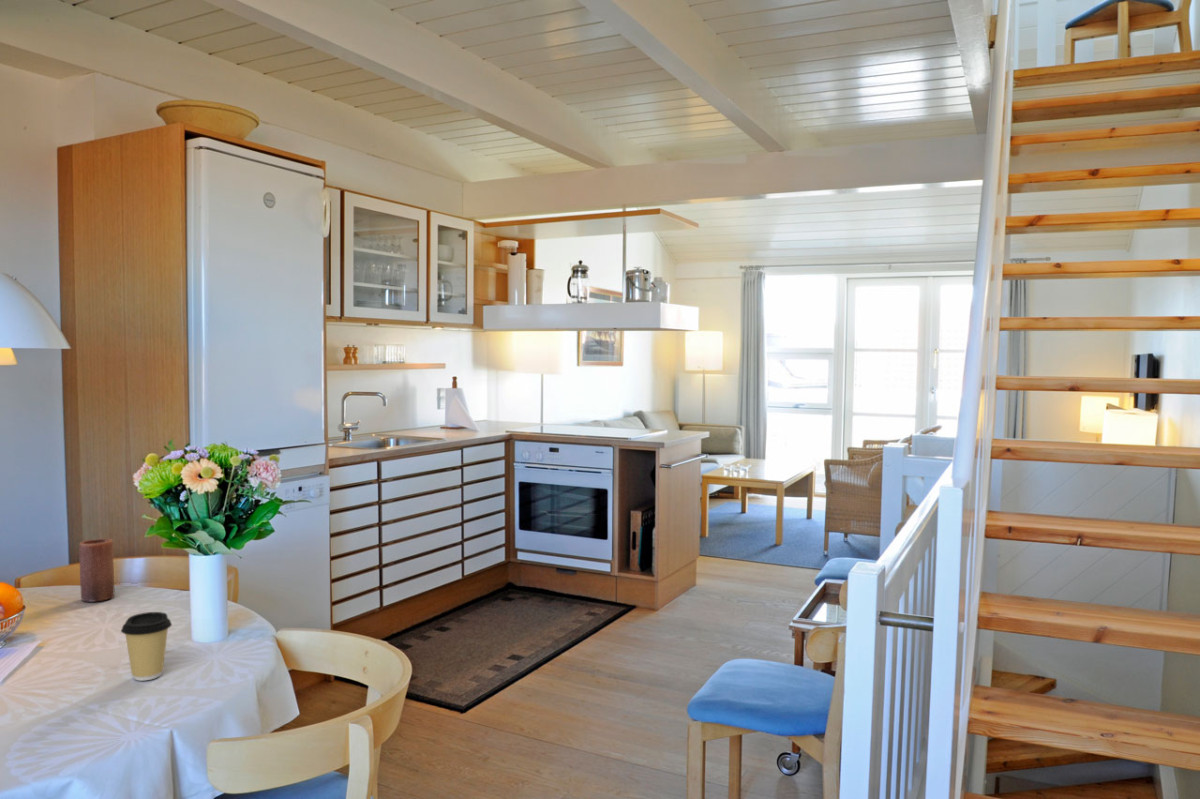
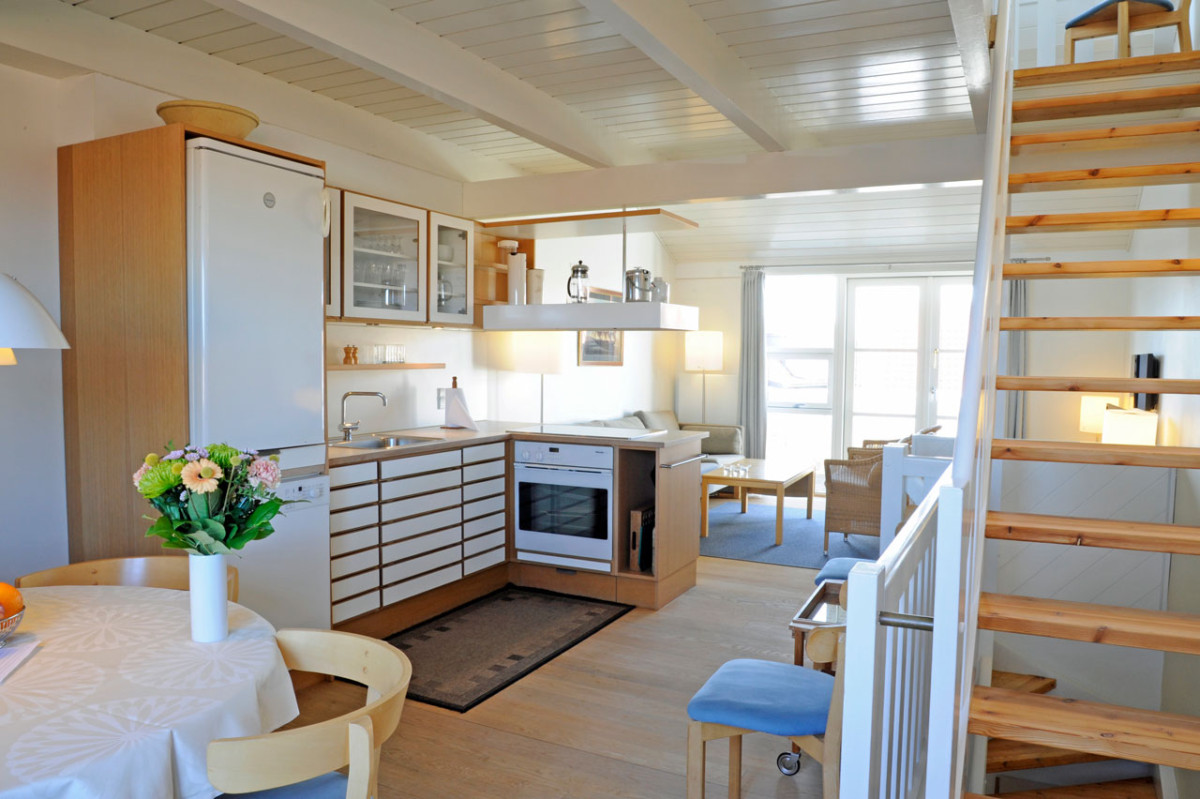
- candle [78,538,115,603]
- coffee cup [120,611,173,682]
